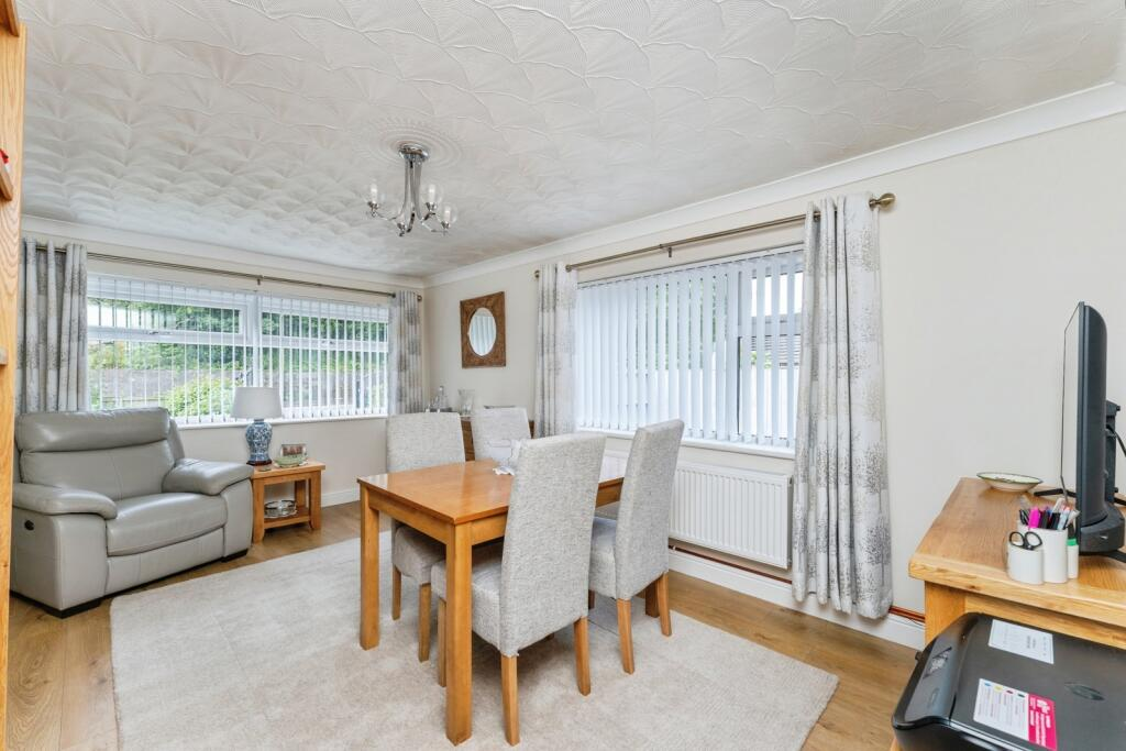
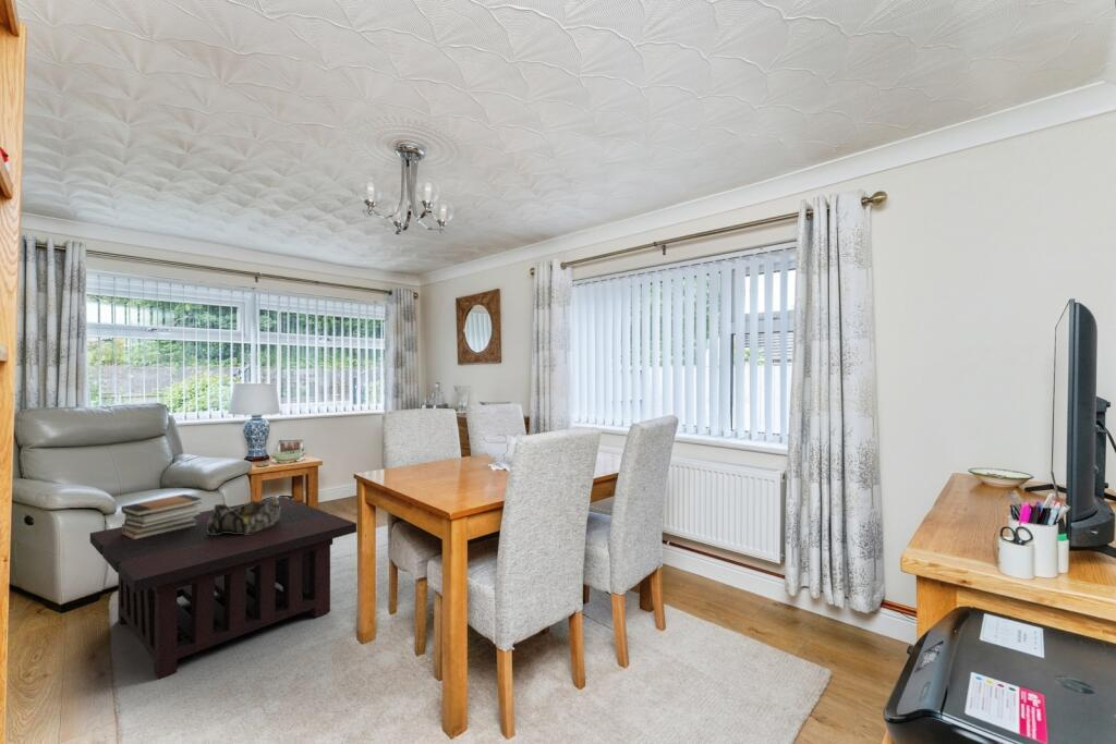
+ coffee table [89,496,357,680]
+ book stack [120,493,203,539]
+ decorative bowl [207,497,280,535]
